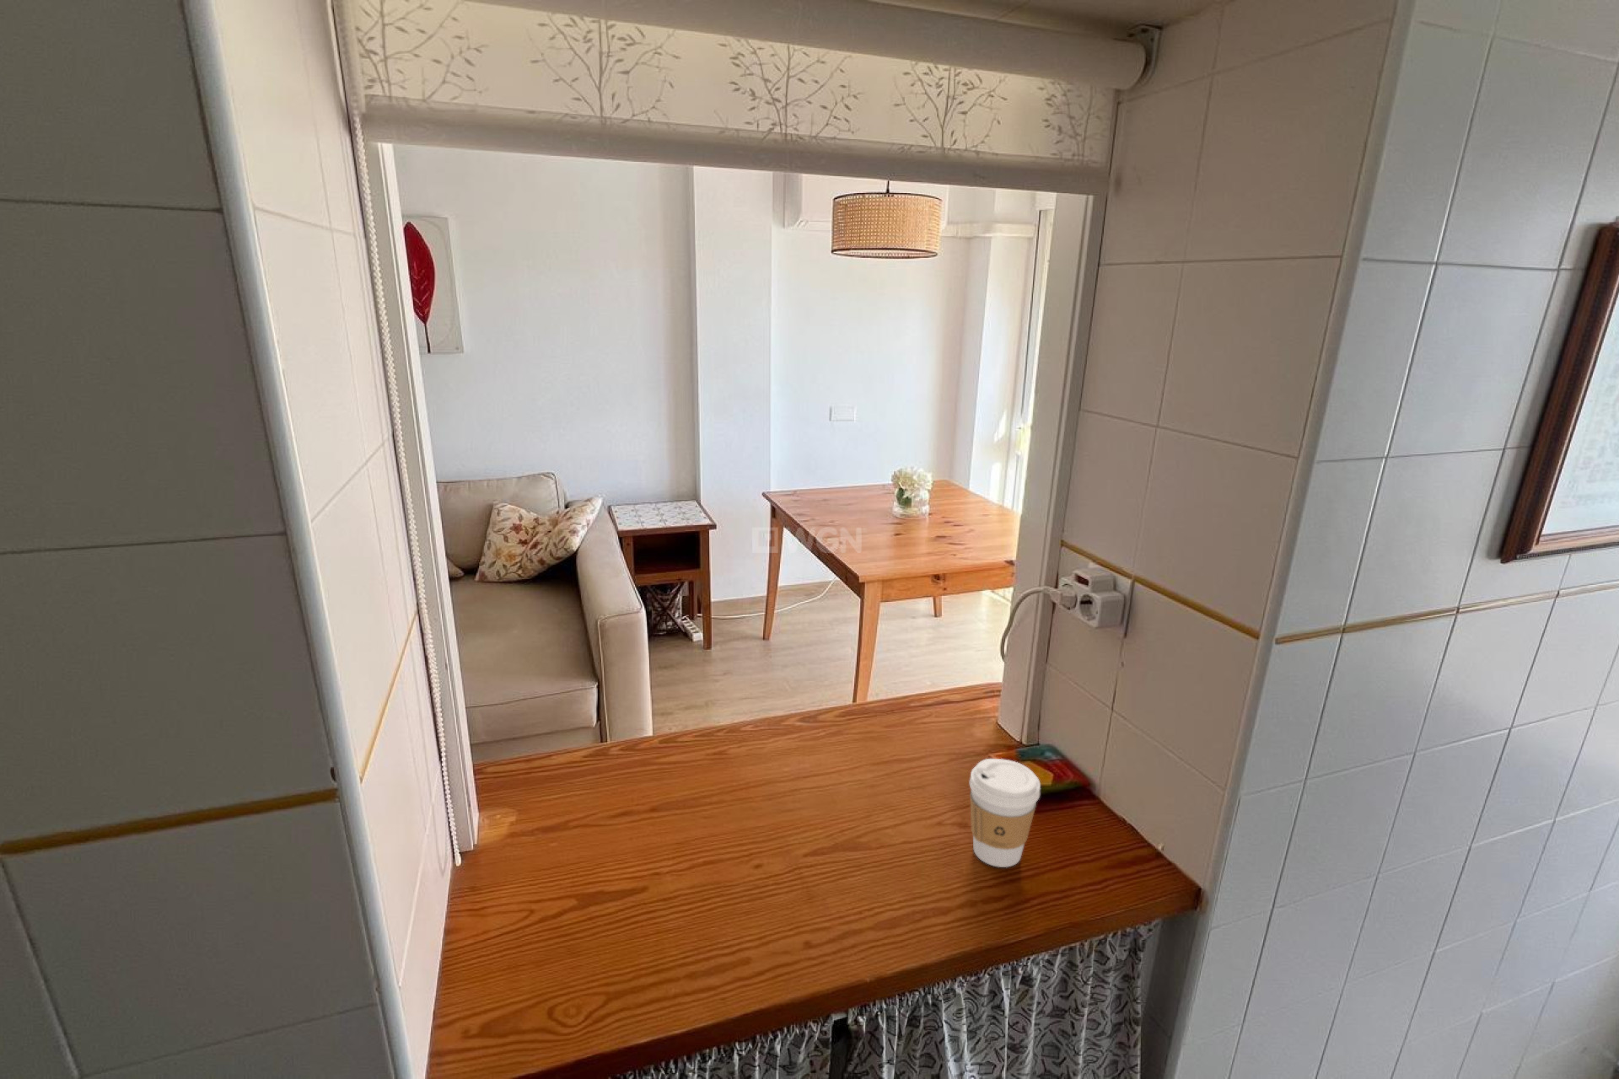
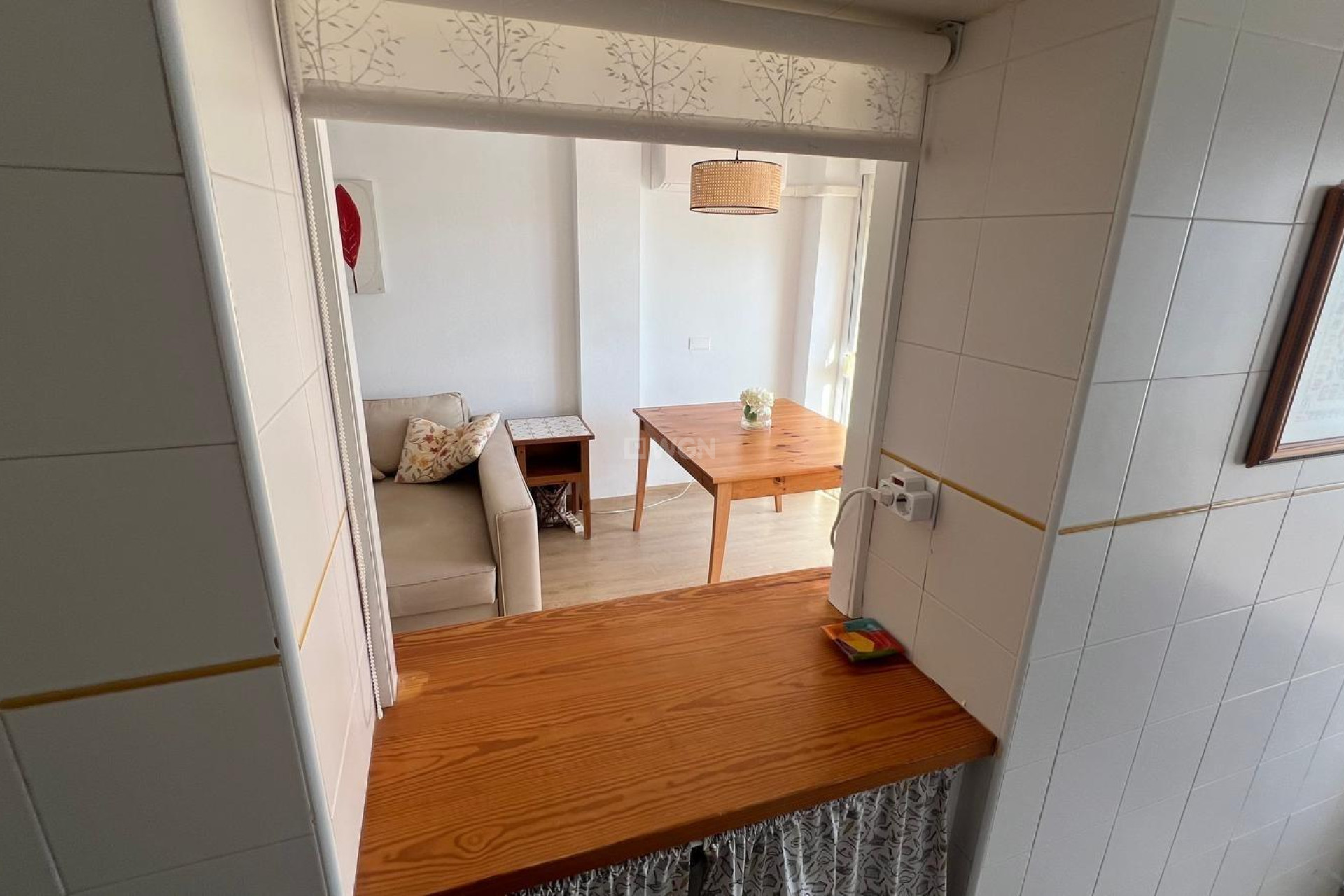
- coffee cup [969,757,1042,868]
